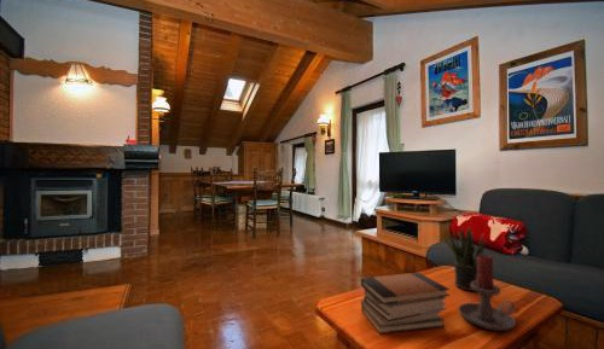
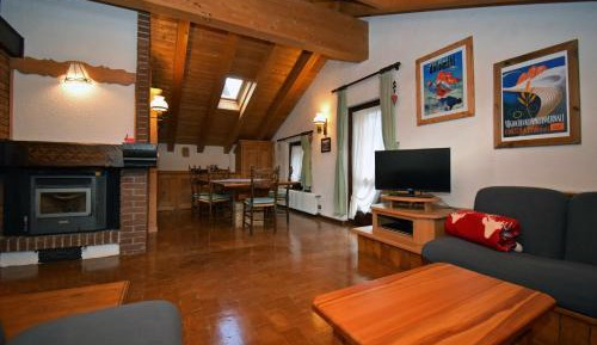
- book stack [360,272,451,335]
- candle holder [458,254,517,332]
- potted plant [441,226,487,292]
